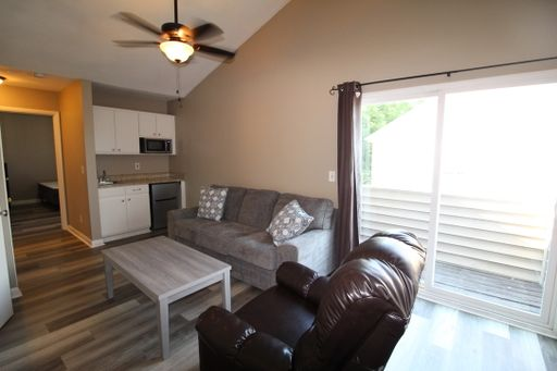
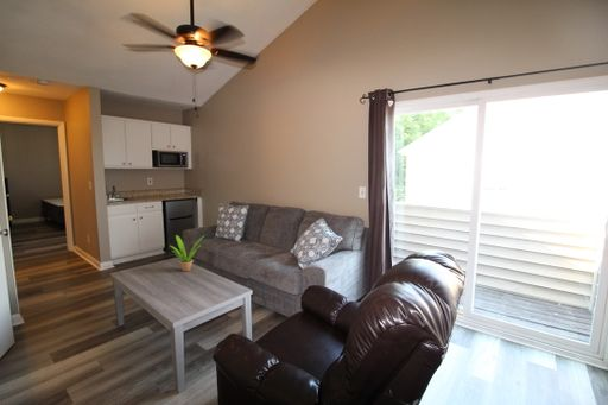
+ potted plant [170,234,205,272]
